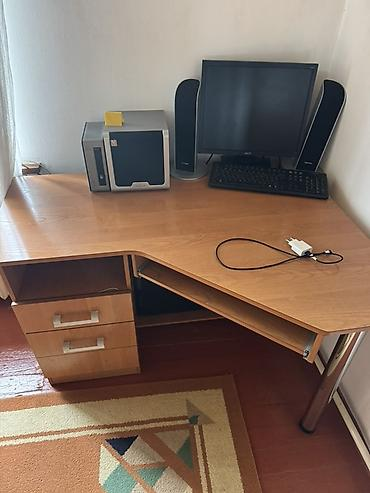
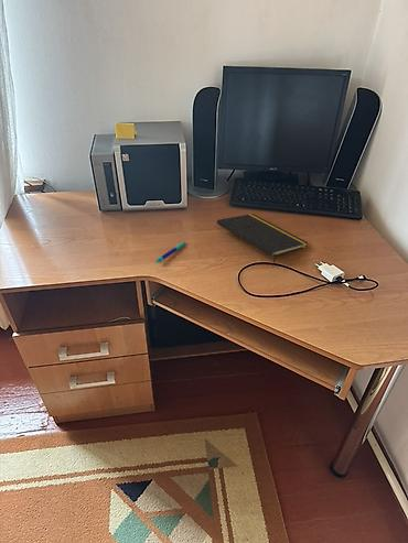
+ notepad [216,213,309,268]
+ pen [155,241,187,264]
